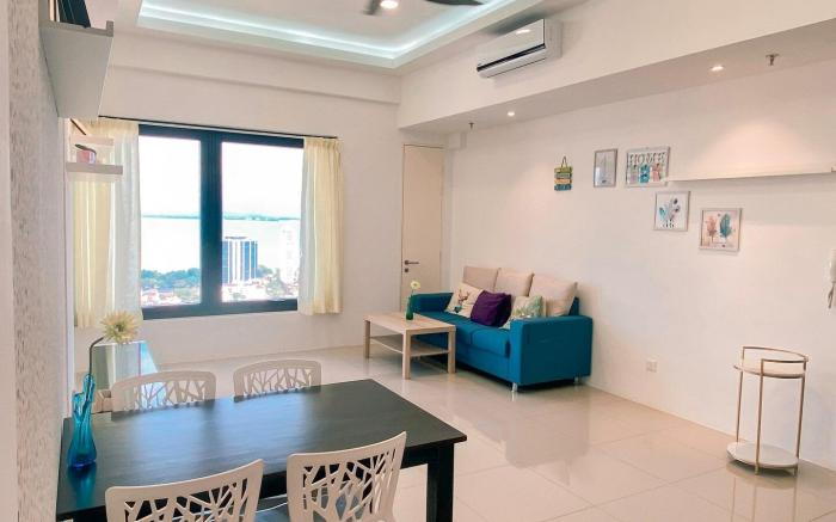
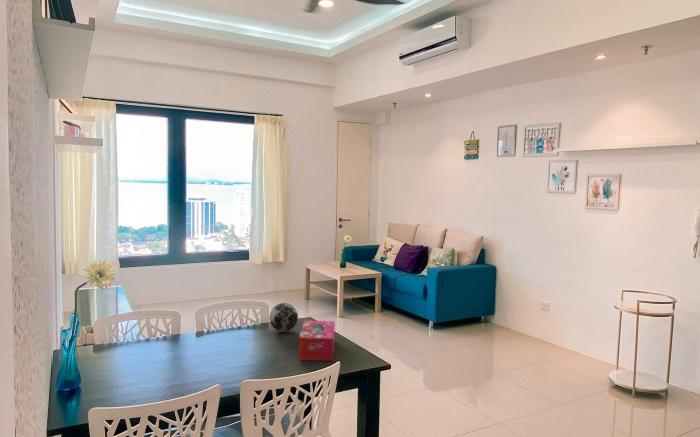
+ decorative orb [268,302,299,333]
+ tissue box [298,320,336,362]
